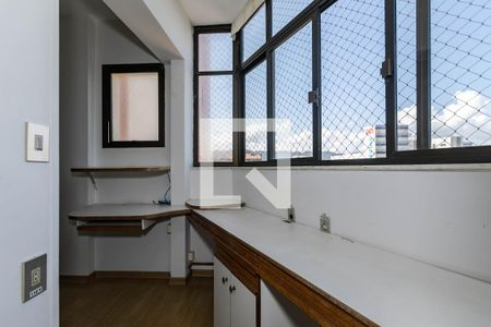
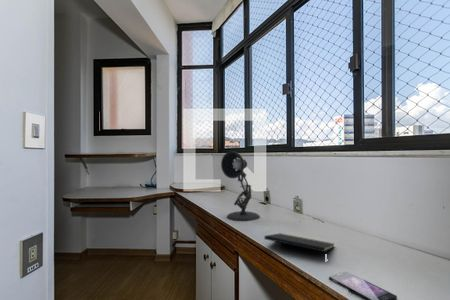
+ notepad [263,232,335,253]
+ smartphone [328,270,398,300]
+ desk lamp [220,150,261,222]
